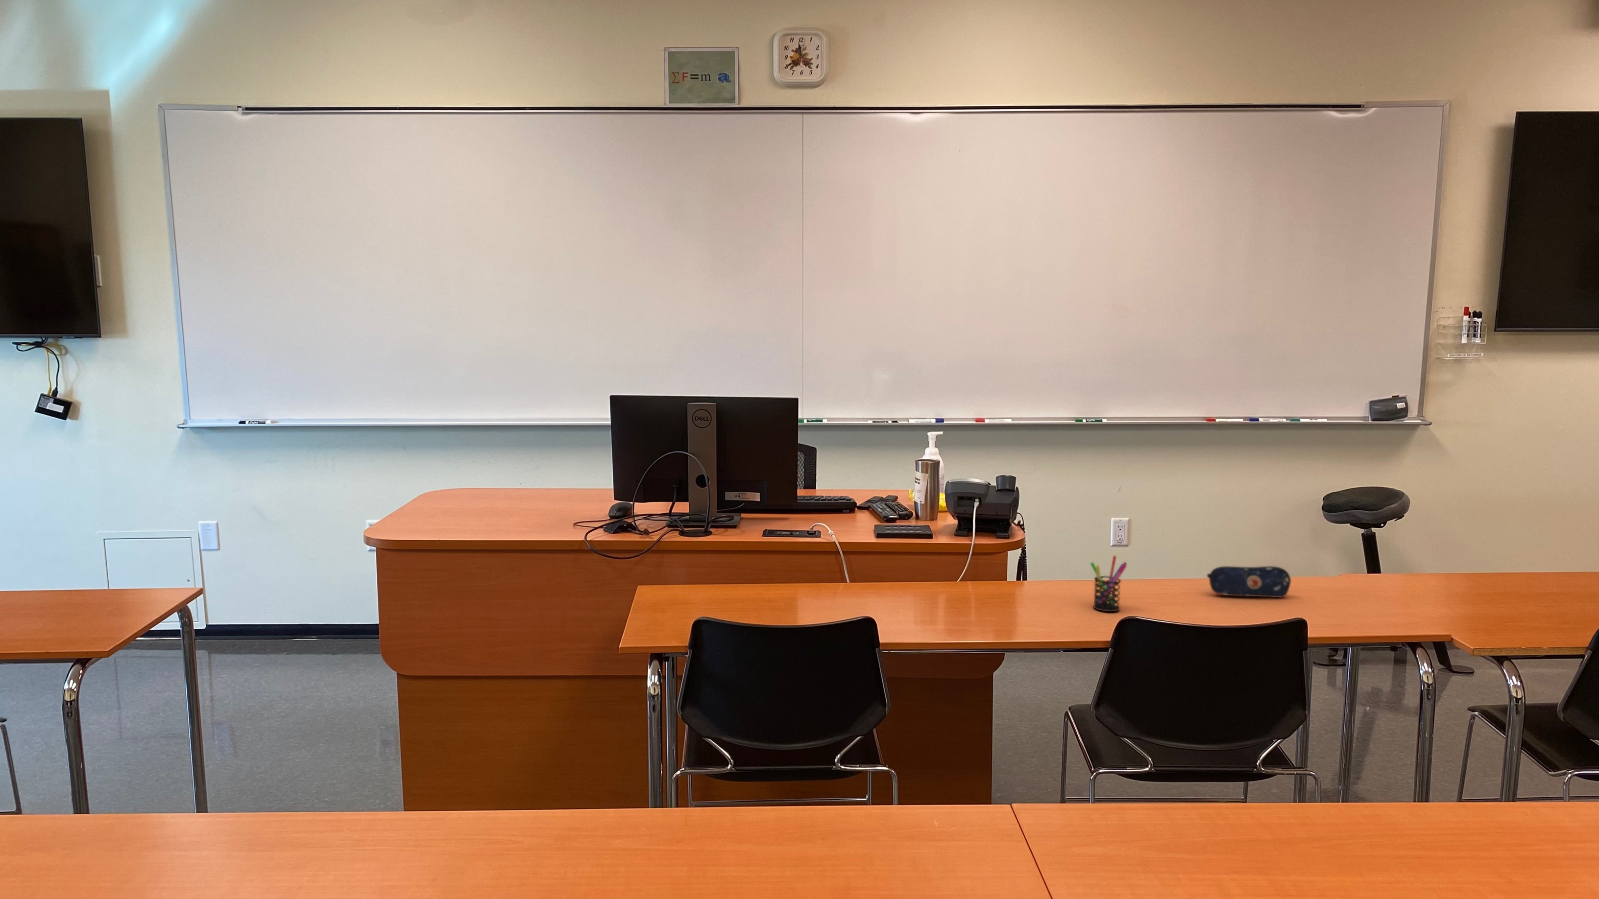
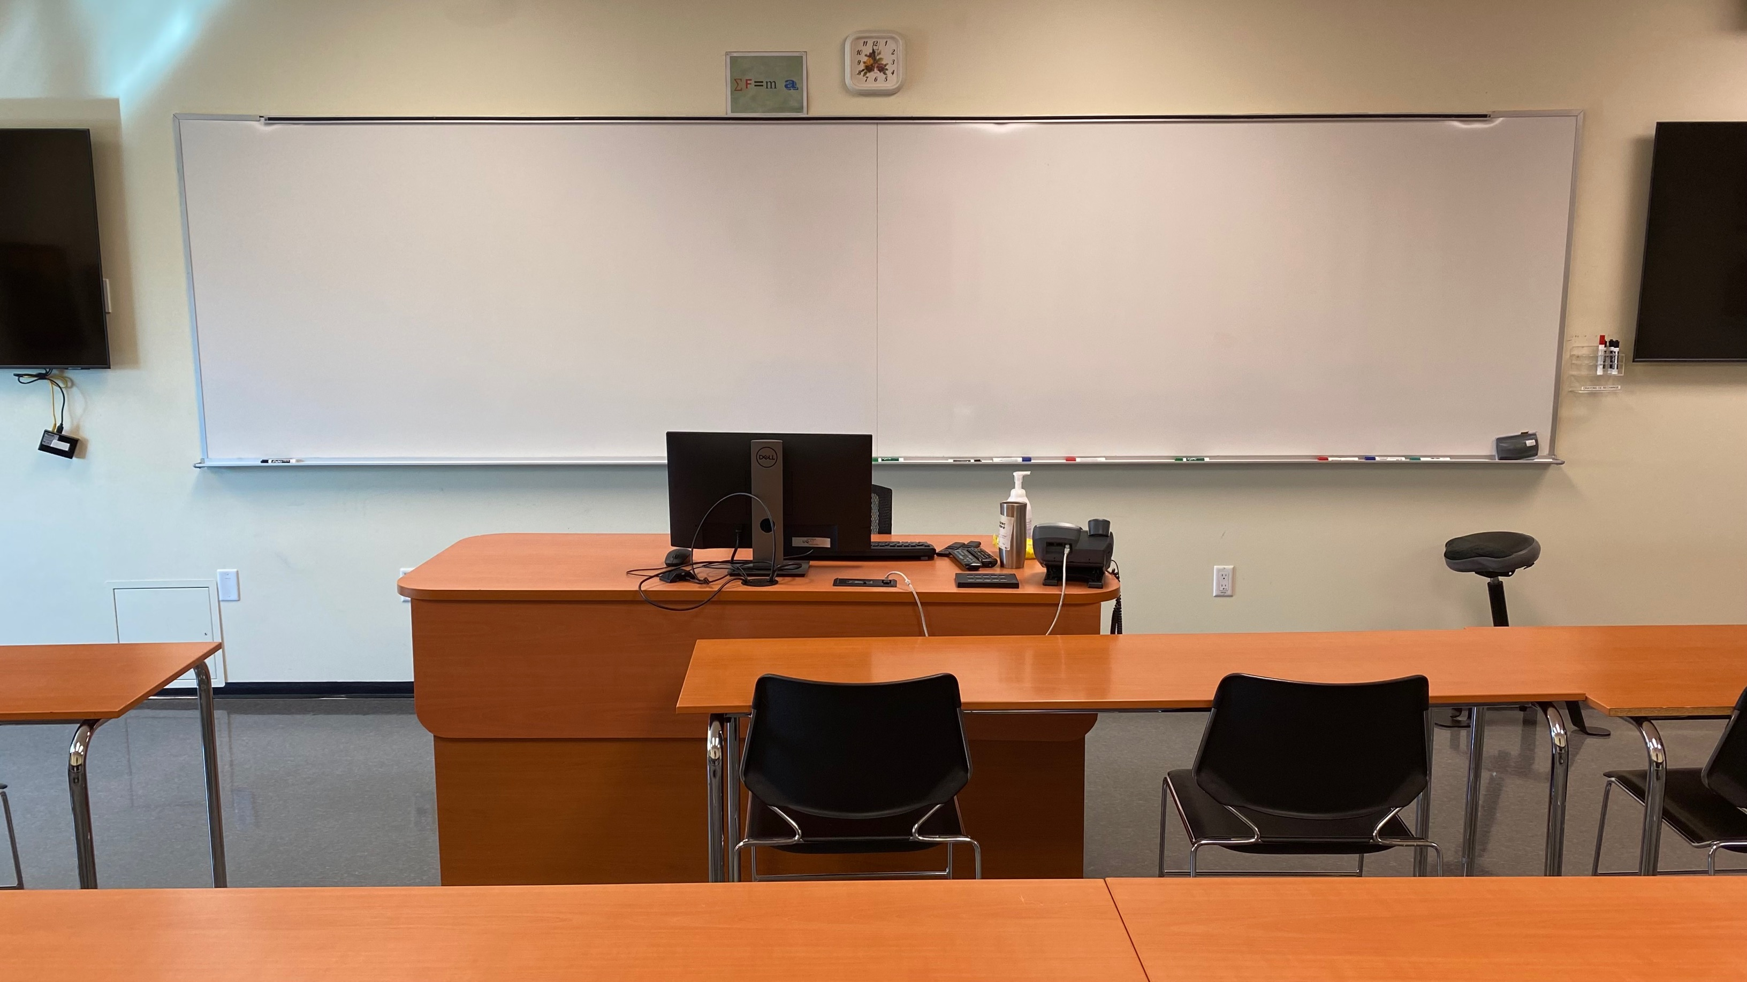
- pencil case [1207,565,1292,598]
- pen holder [1091,554,1128,613]
